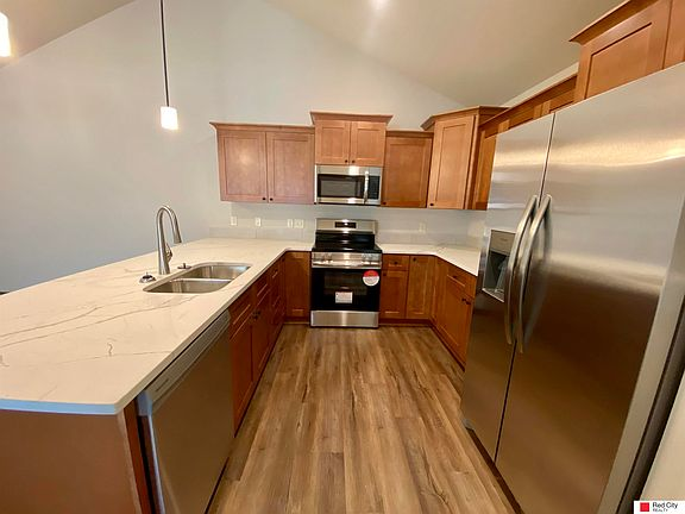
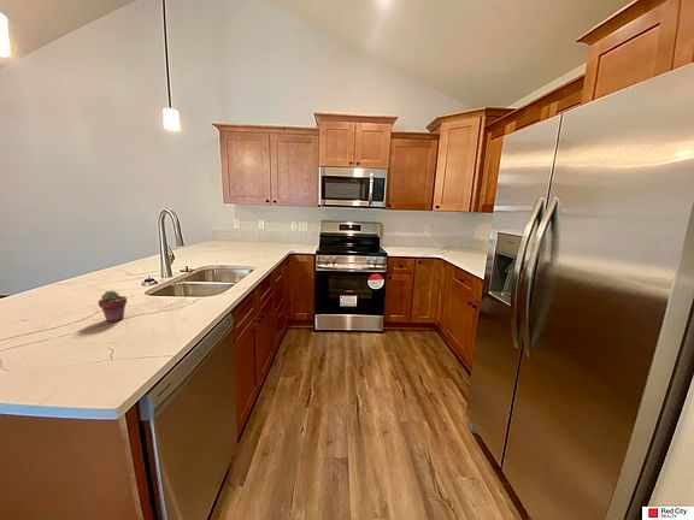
+ potted succulent [98,289,128,323]
